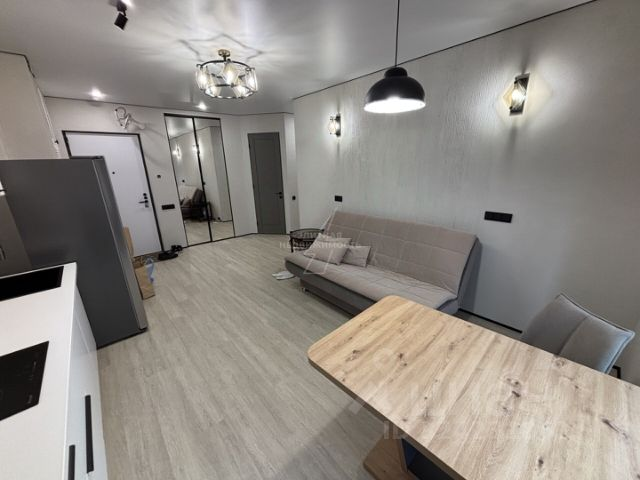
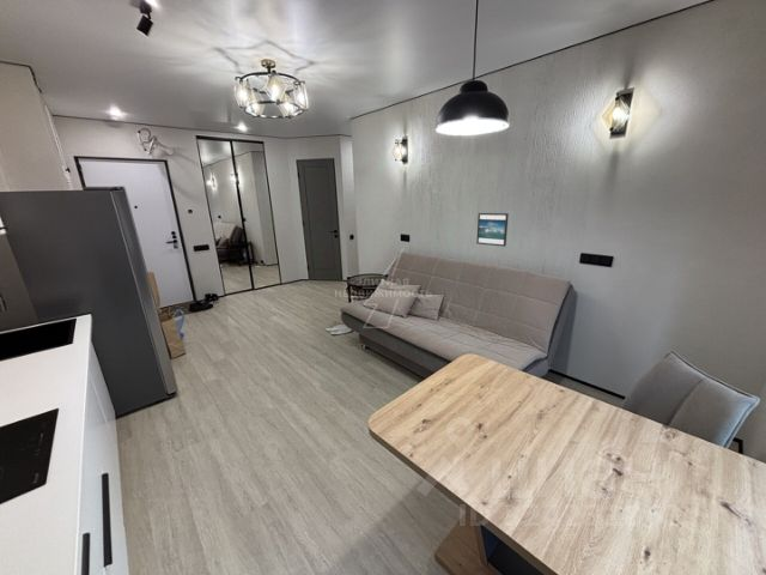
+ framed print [475,212,510,248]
